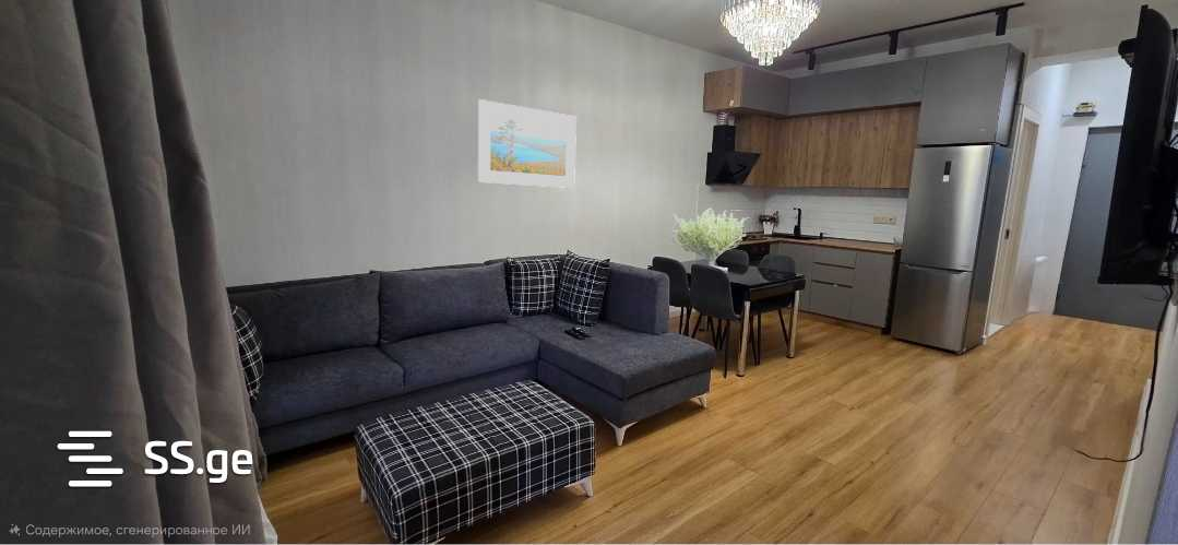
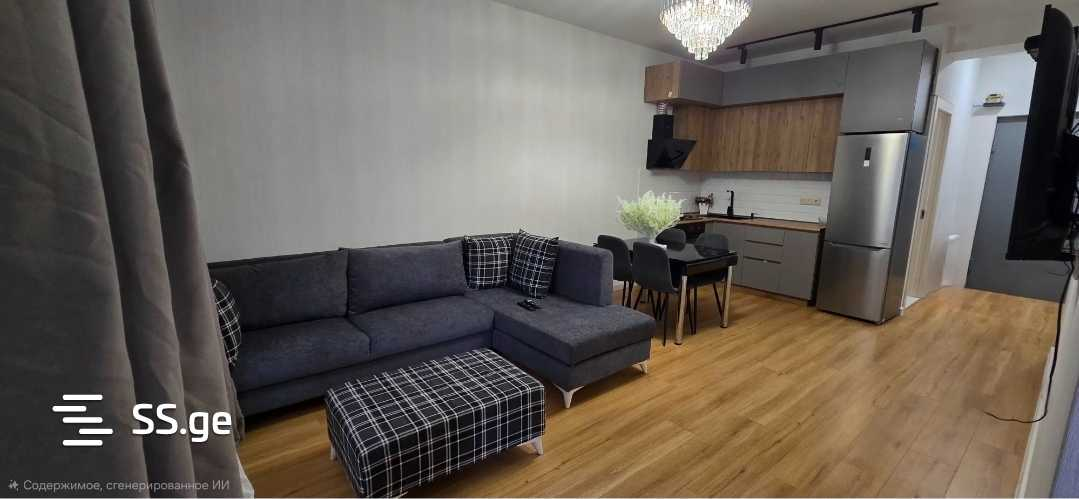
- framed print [477,98,578,189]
